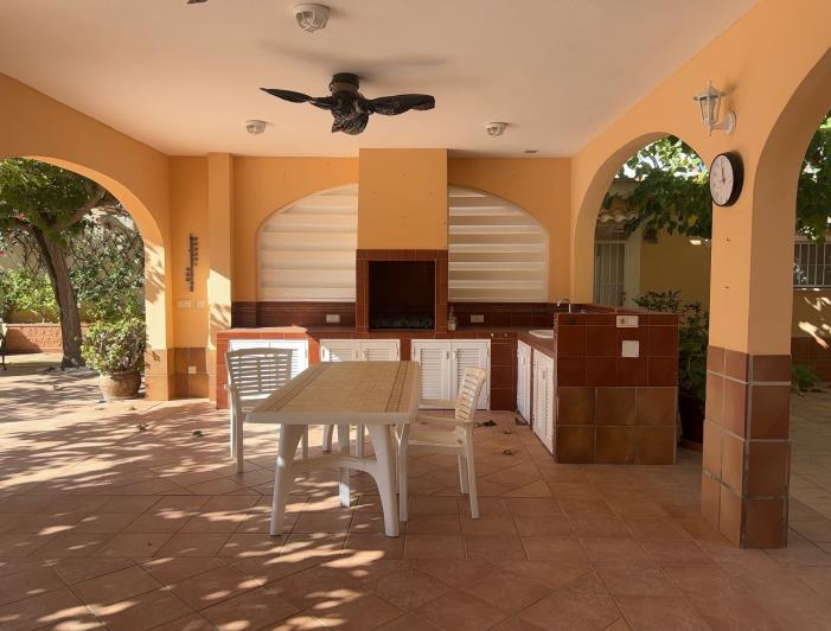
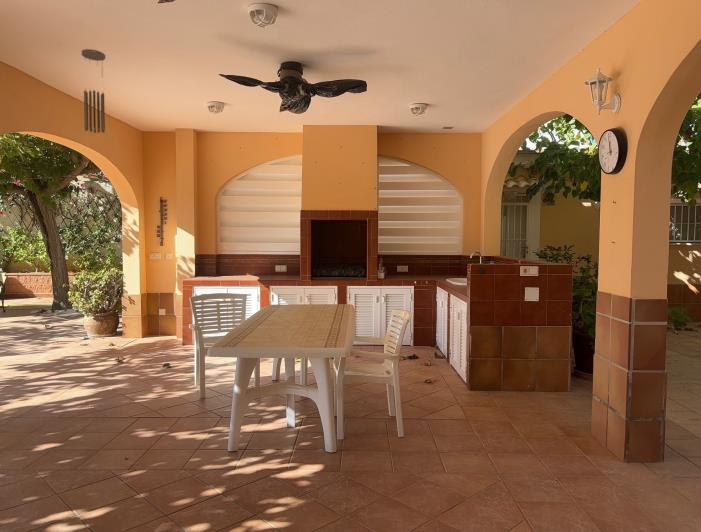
+ wind chime [81,48,106,134]
